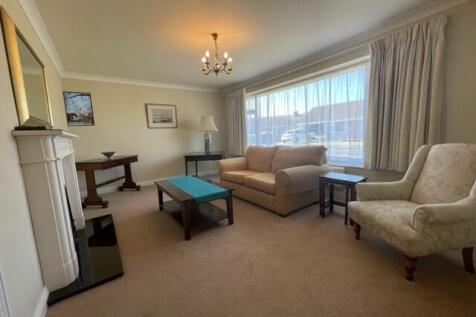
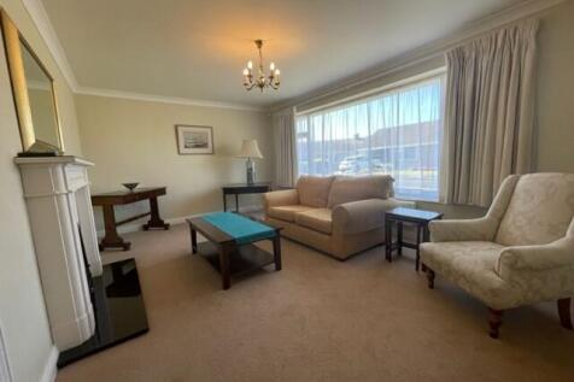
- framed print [62,90,96,127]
